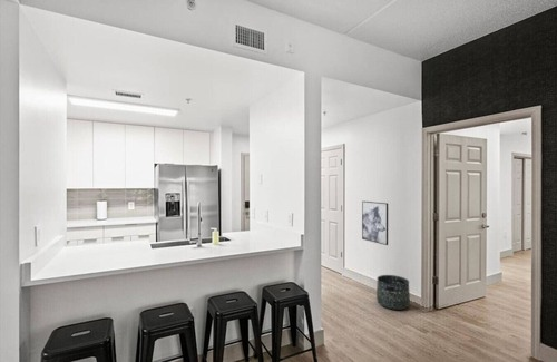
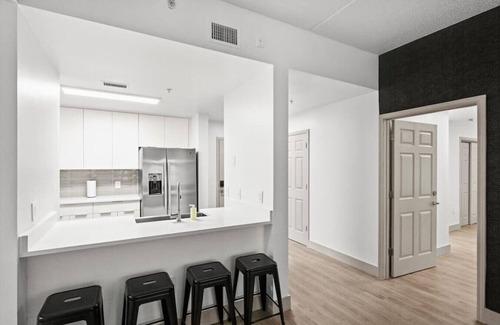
- wall art [361,200,389,246]
- basket [375,274,411,311]
